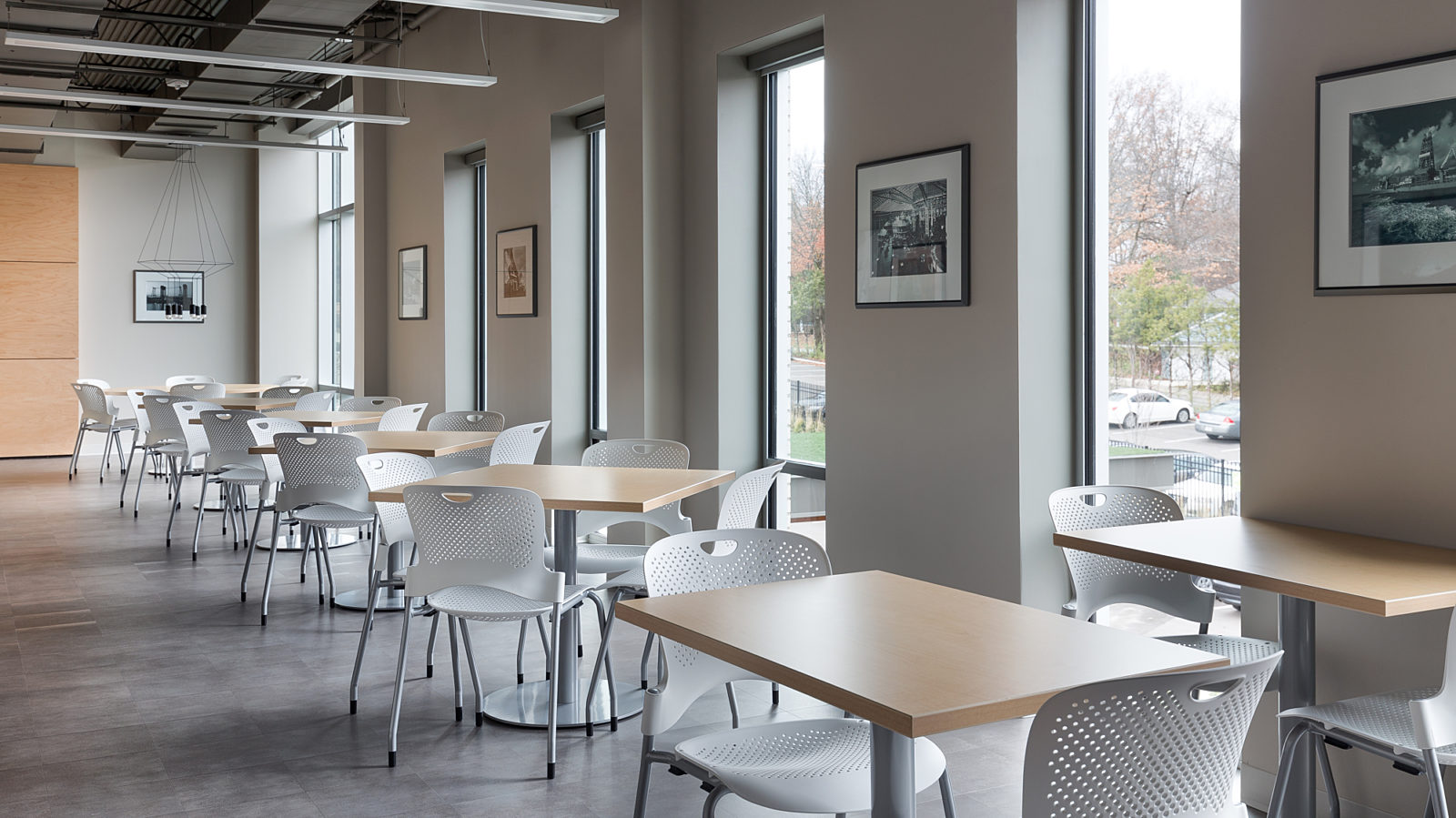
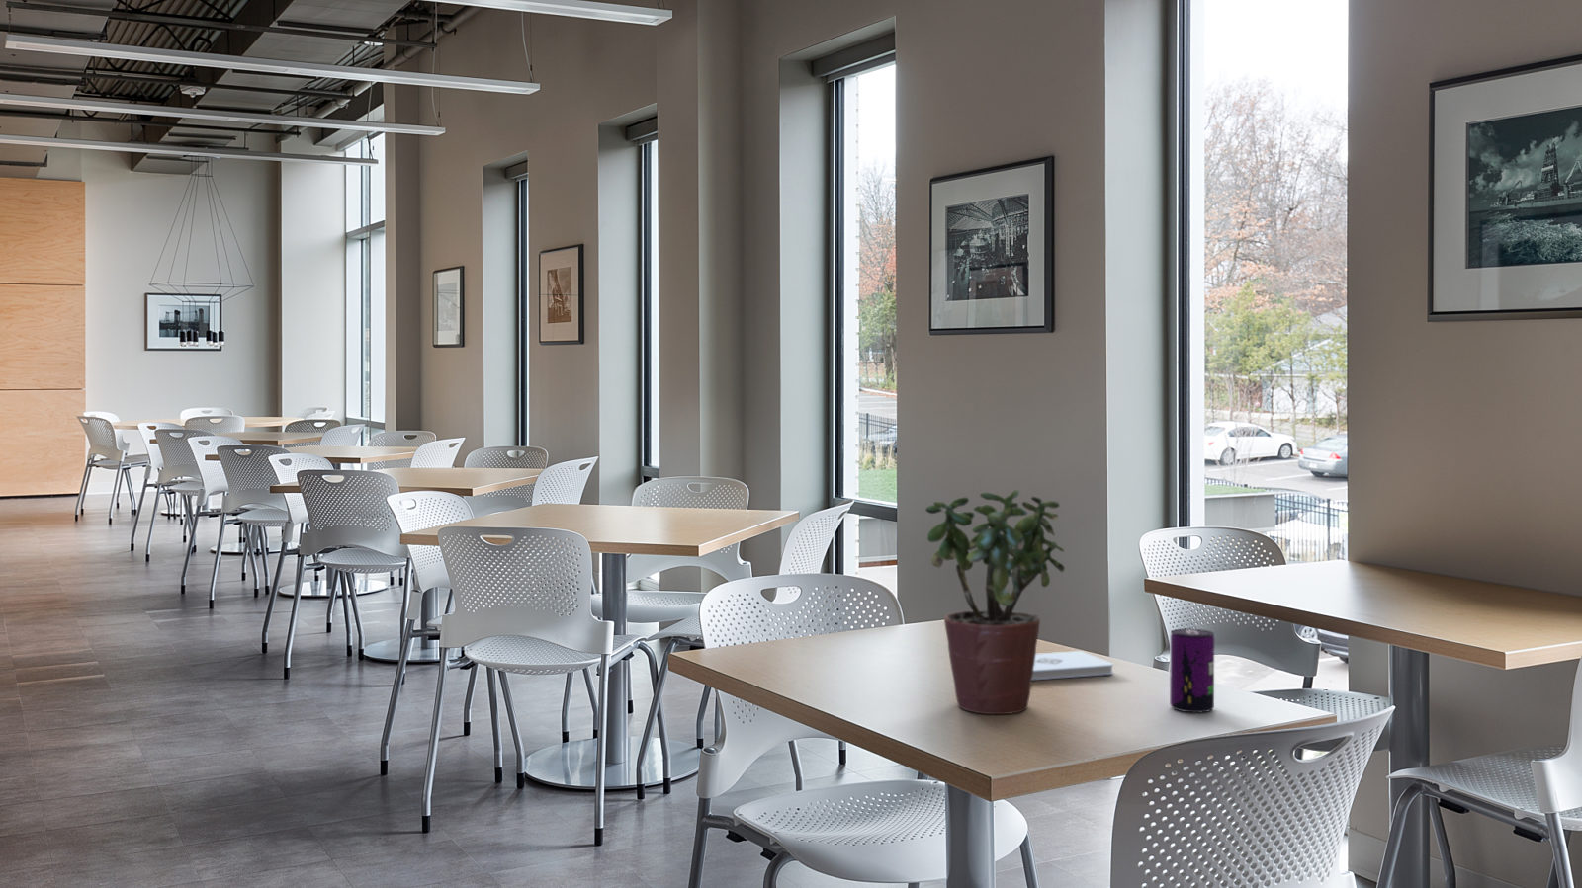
+ potted plant [925,489,1066,715]
+ notepad [1031,650,1115,682]
+ beverage can [1169,629,1215,713]
